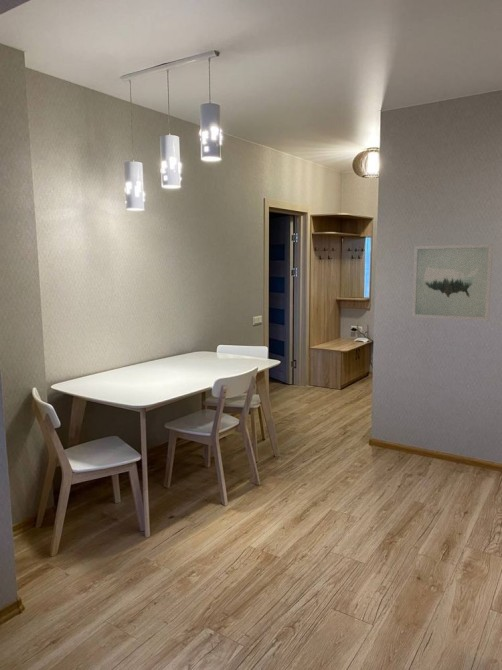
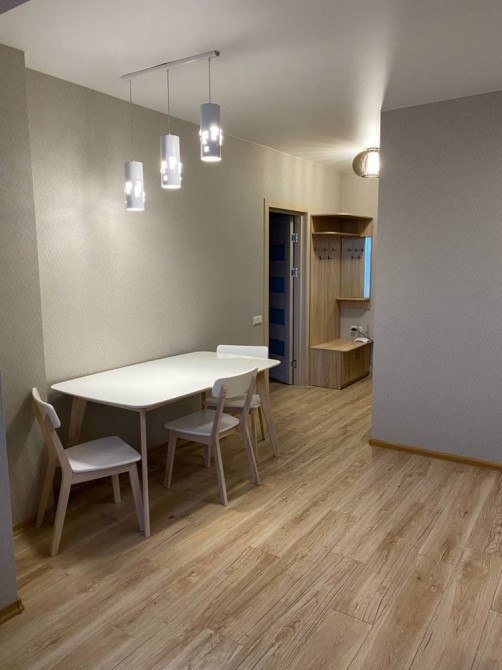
- wall art [411,243,494,322]
